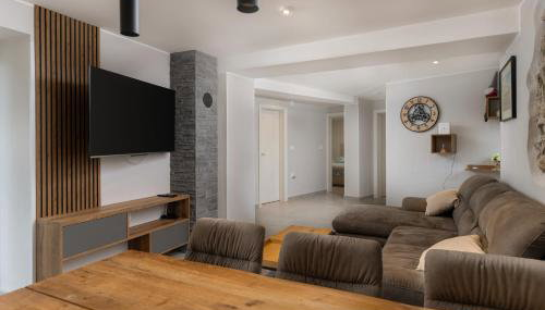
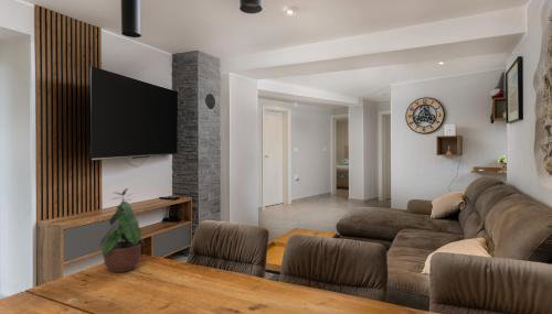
+ potted plant [98,187,146,273]
